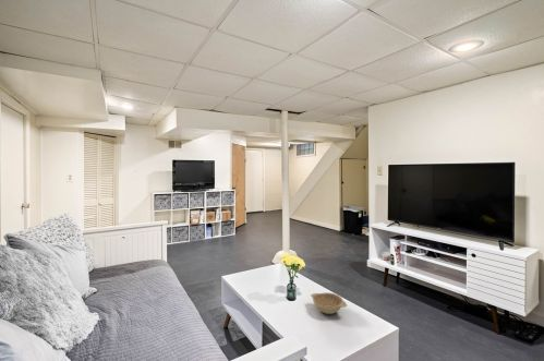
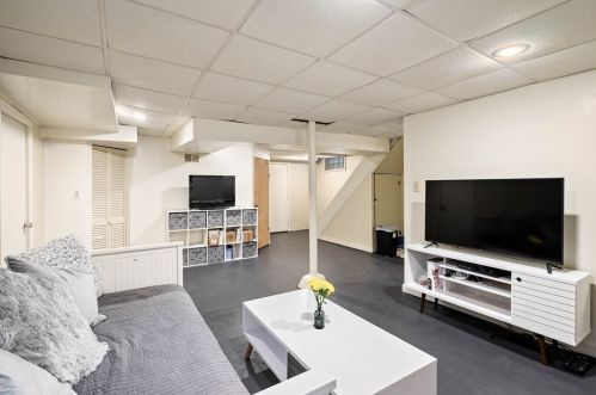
- decorative bowl [310,291,348,315]
